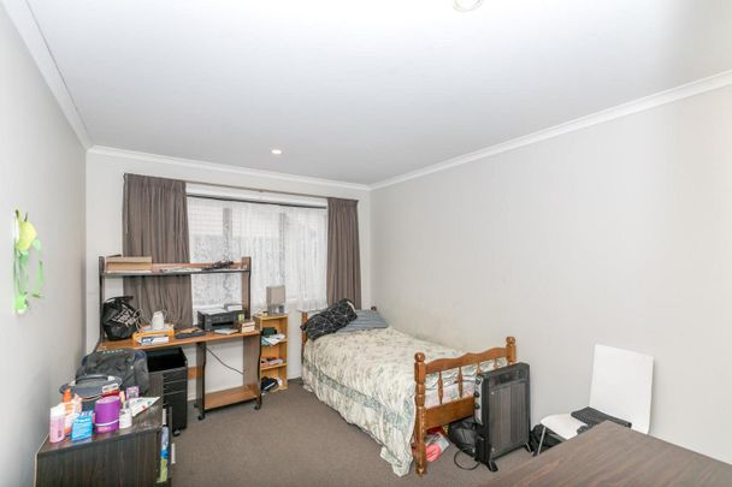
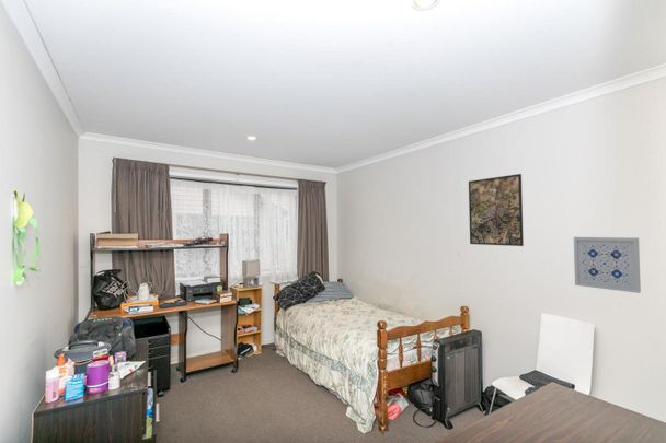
+ wall art [573,236,642,294]
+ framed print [468,173,525,247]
